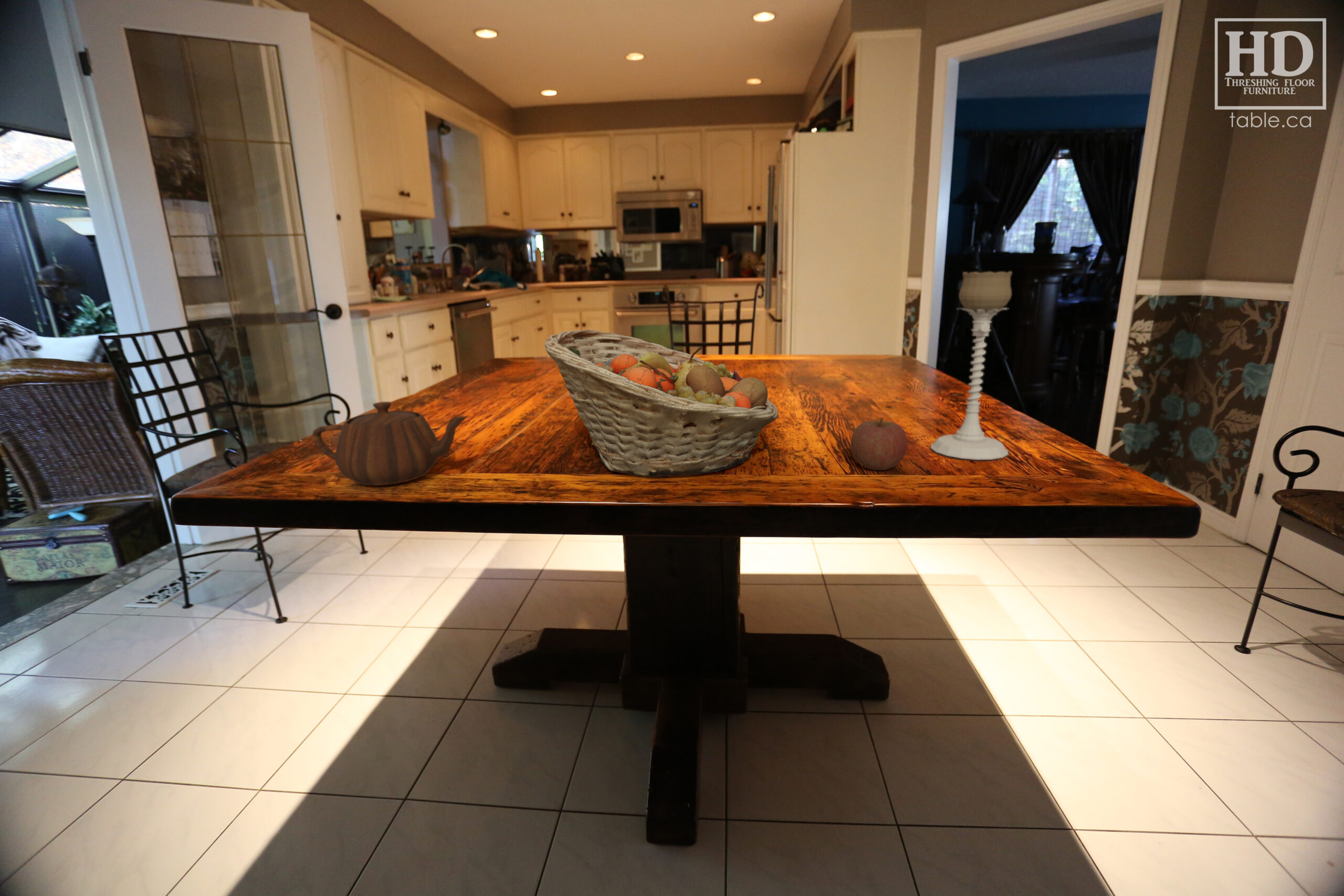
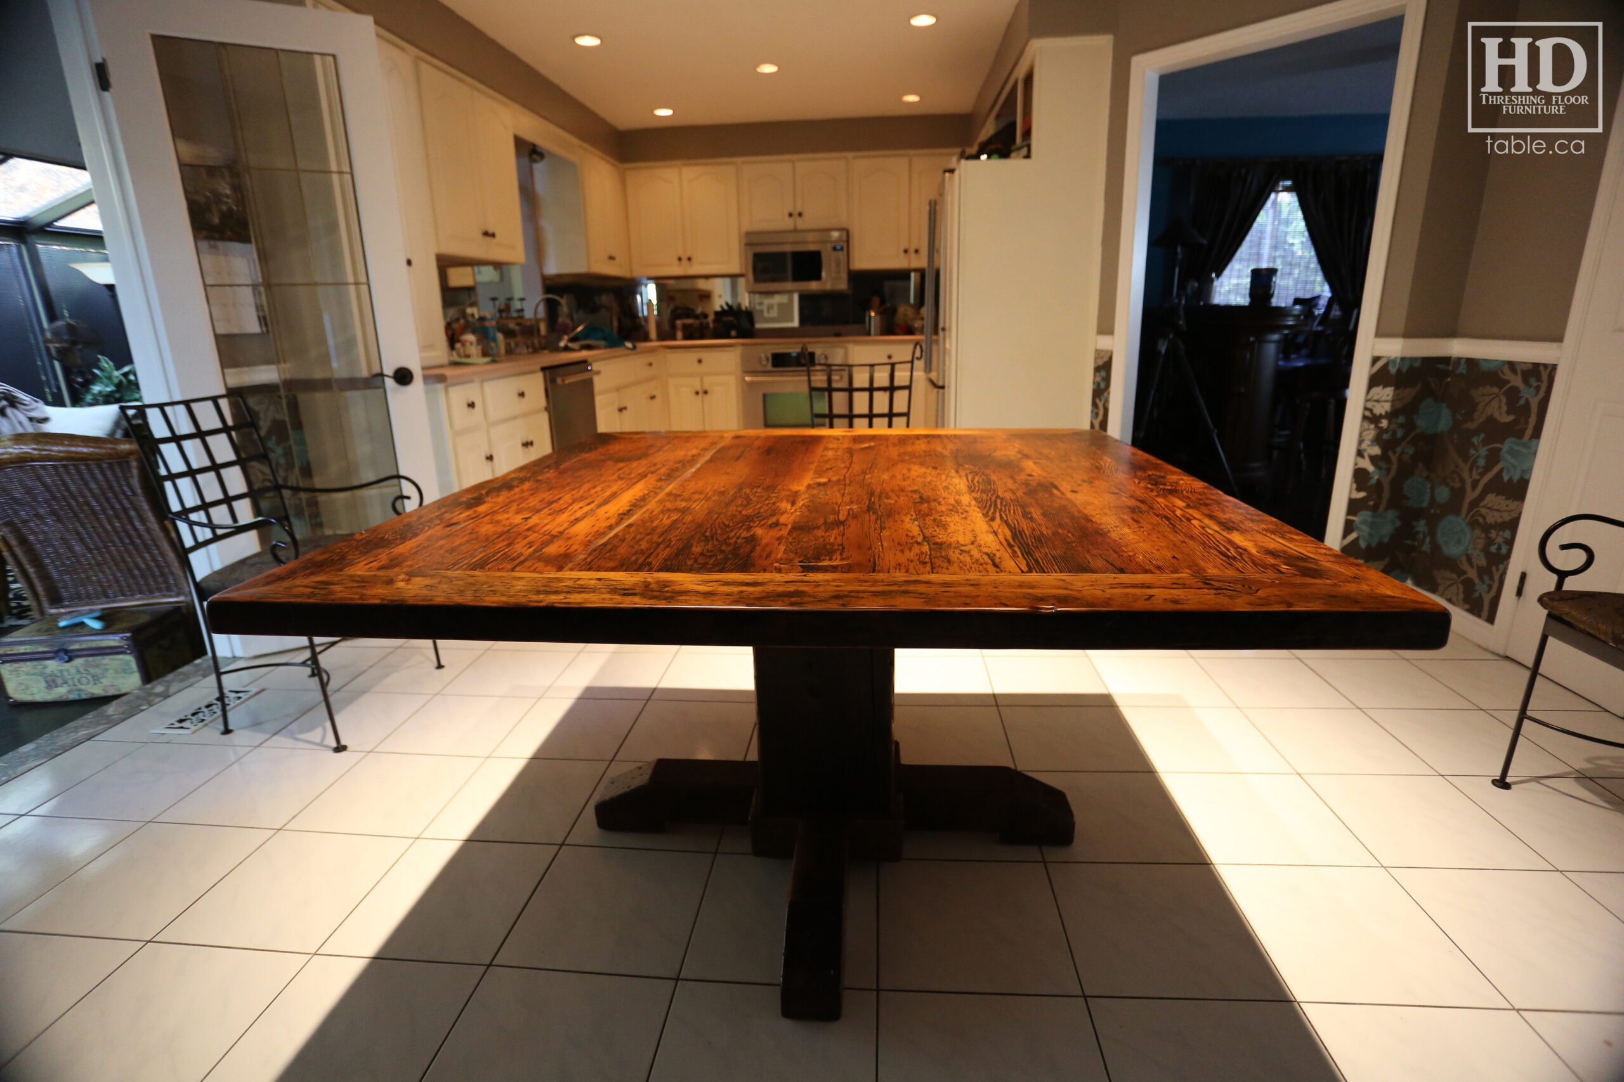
- fruit basket [544,329,779,477]
- apple [850,417,908,471]
- teapot [311,401,469,486]
- candle holder [930,271,1013,460]
